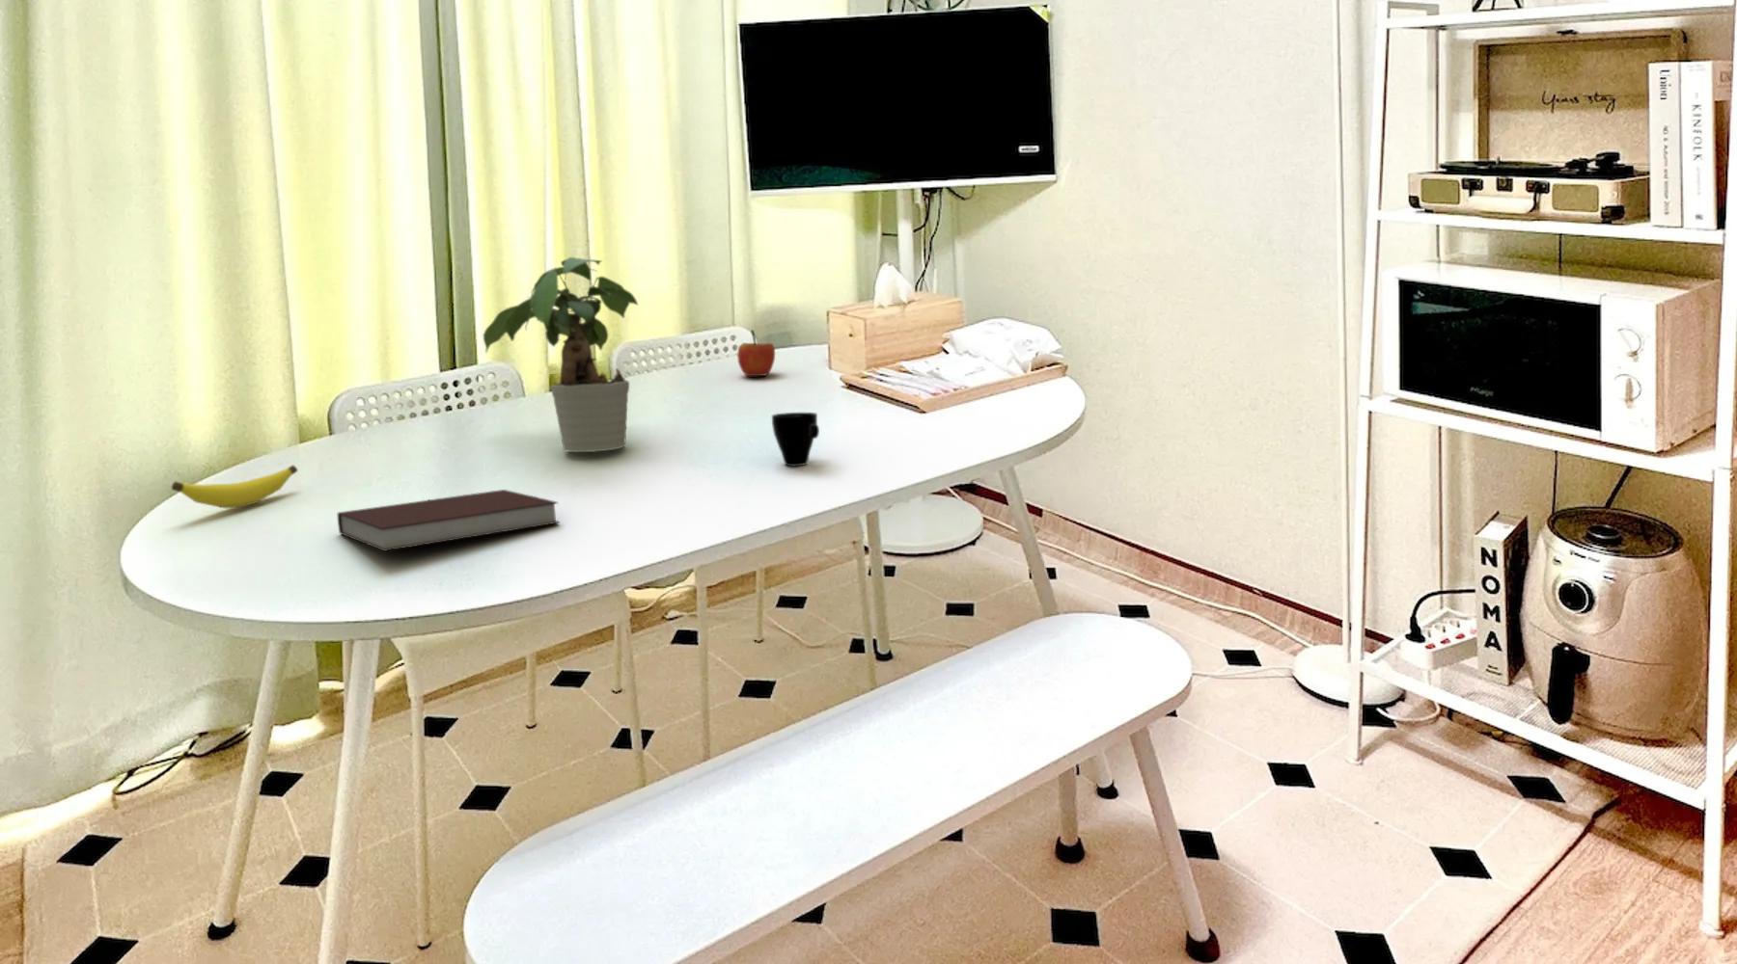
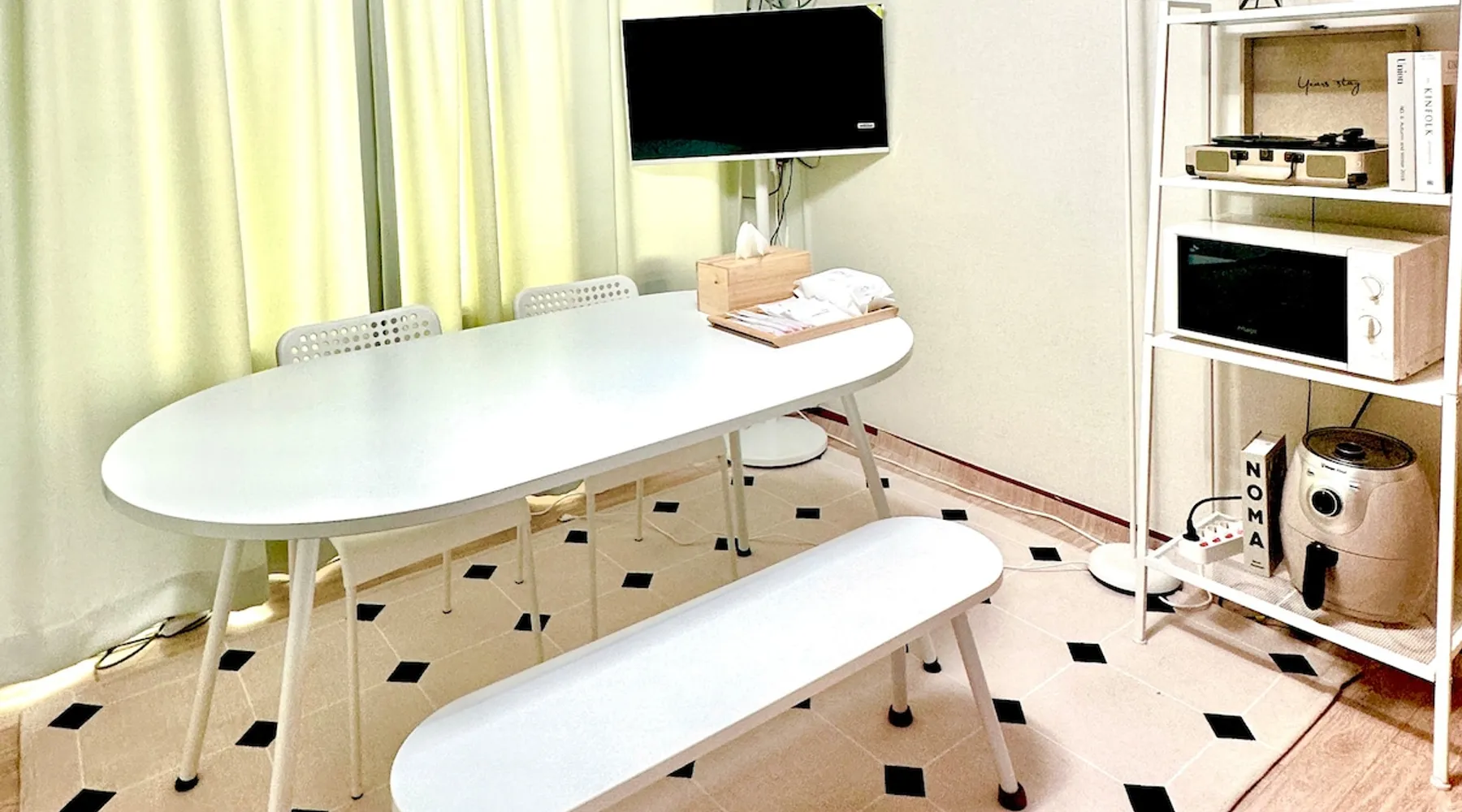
- cup [771,412,820,468]
- notebook [336,489,561,552]
- apple [737,329,776,376]
- banana [171,464,299,509]
- potted plant [481,256,639,454]
